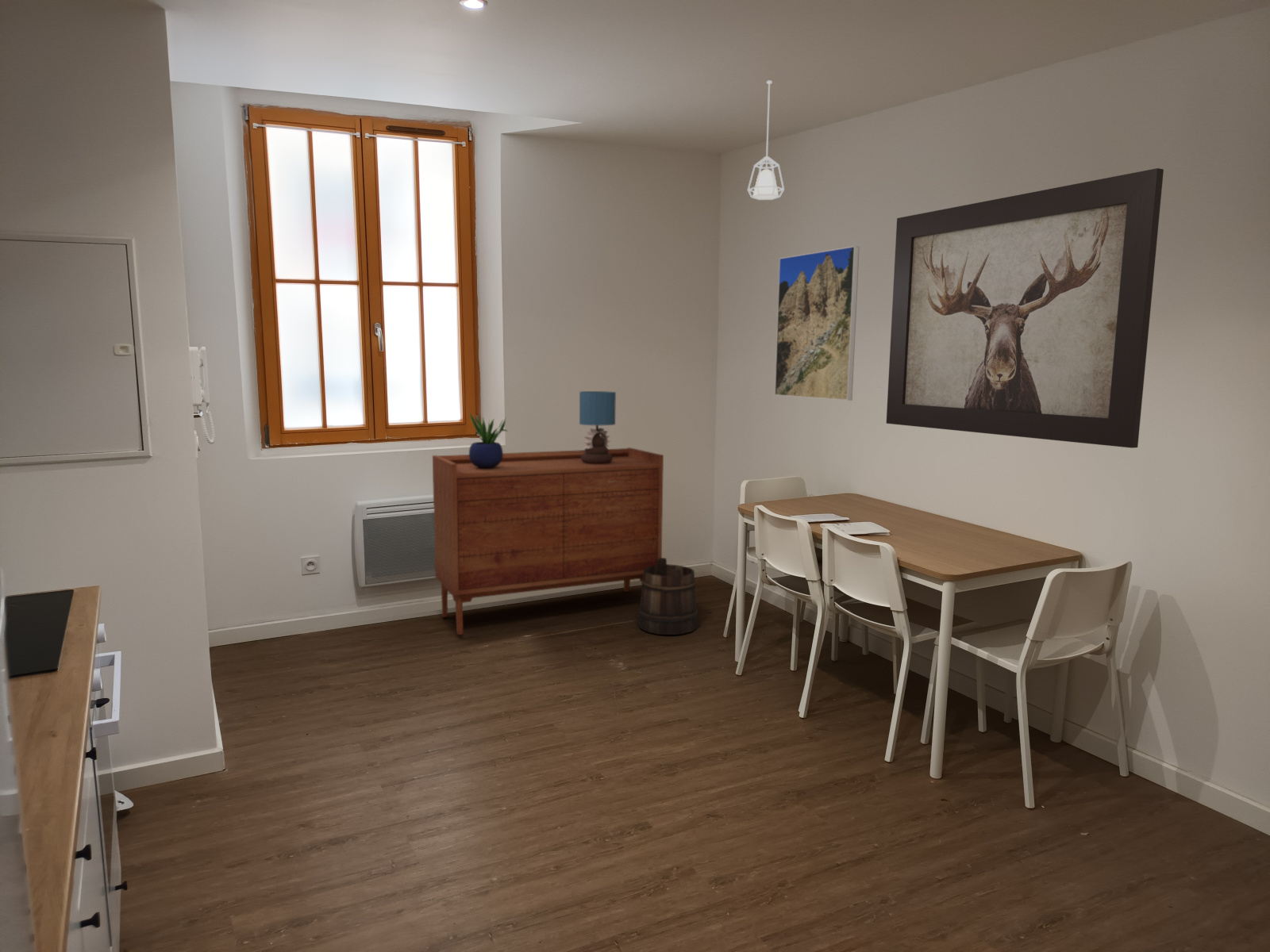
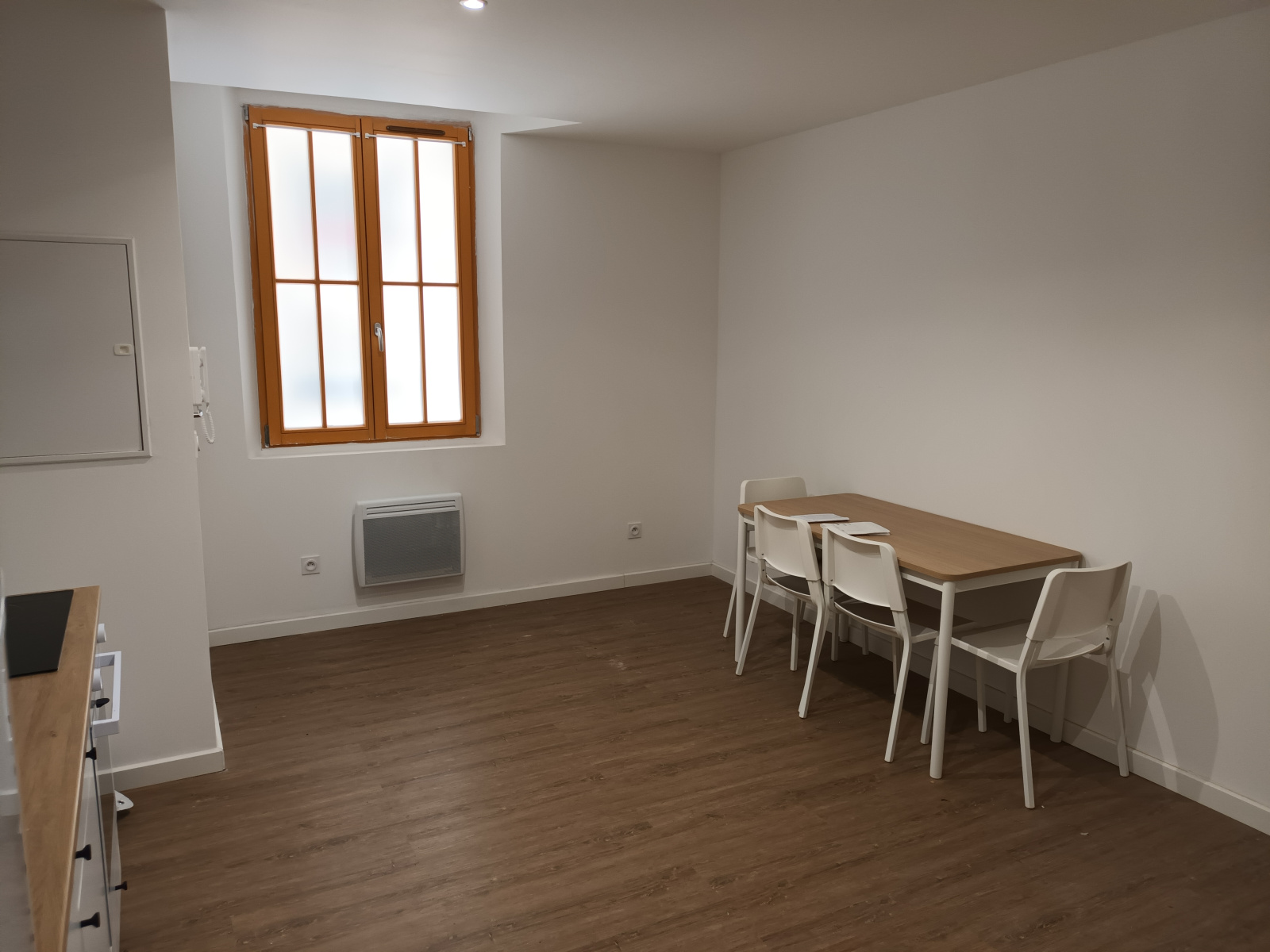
- bucket [637,557,698,635]
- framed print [774,245,860,401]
- potted plant [468,411,509,469]
- table lamp [579,390,617,464]
- wall art [886,167,1164,449]
- sideboard [432,447,664,635]
- pendant lamp [747,80,785,201]
